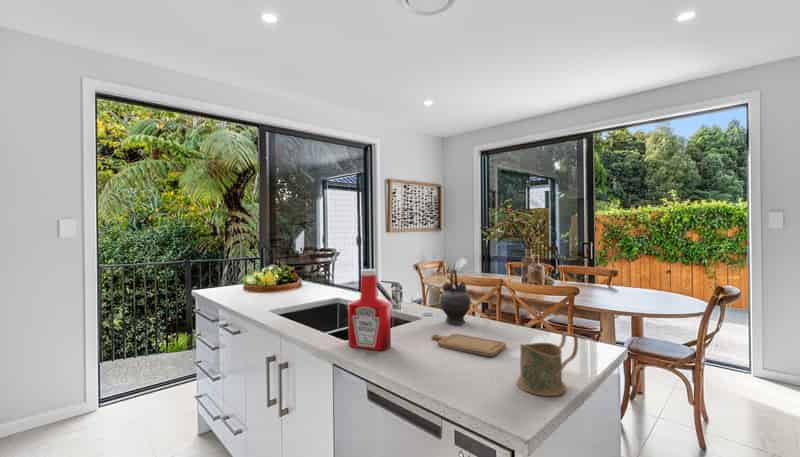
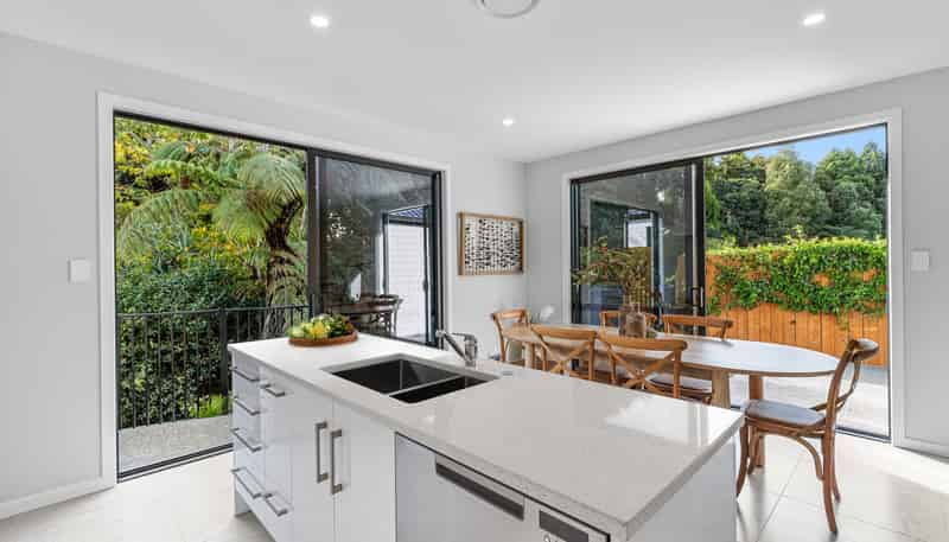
- mug [516,332,579,397]
- teapot [439,268,473,325]
- soap bottle [347,268,392,352]
- chopping board [431,333,507,357]
